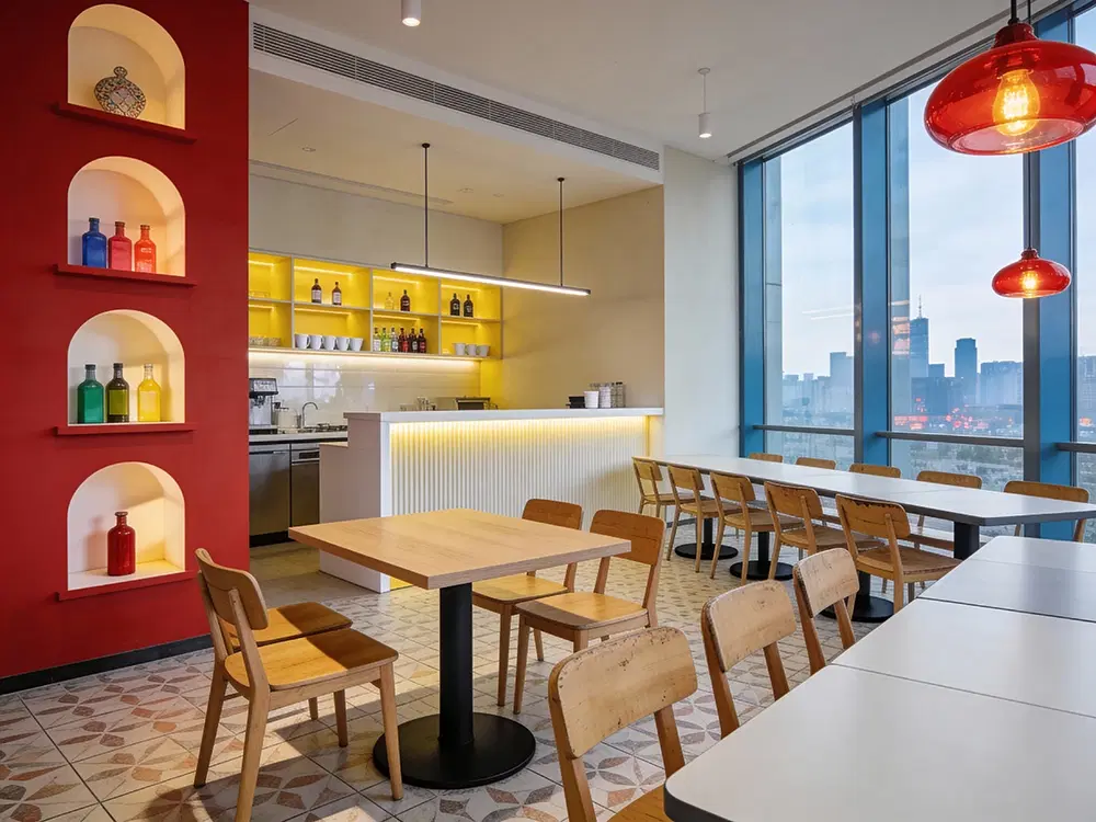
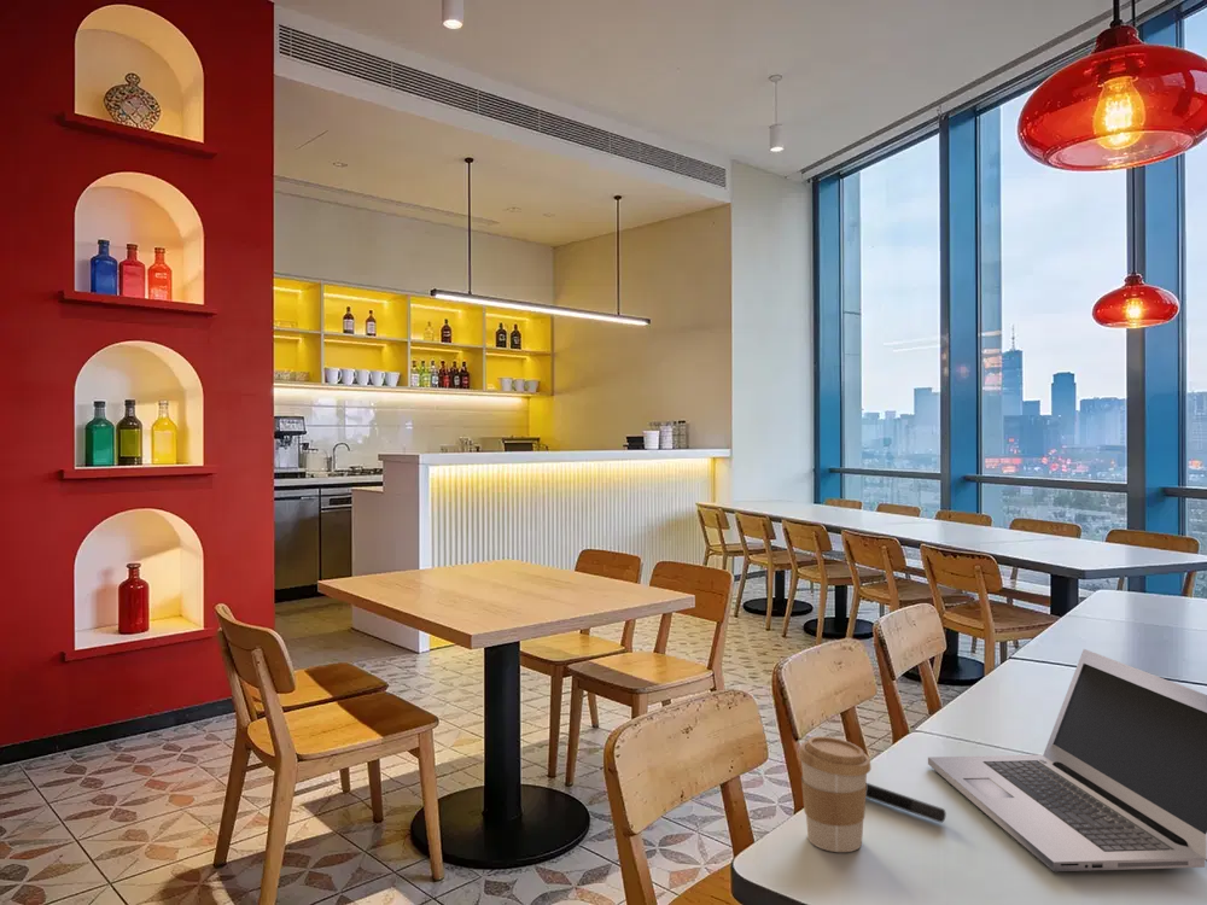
+ pen [865,782,947,824]
+ laptop [927,648,1207,872]
+ coffee cup [798,735,871,853]
